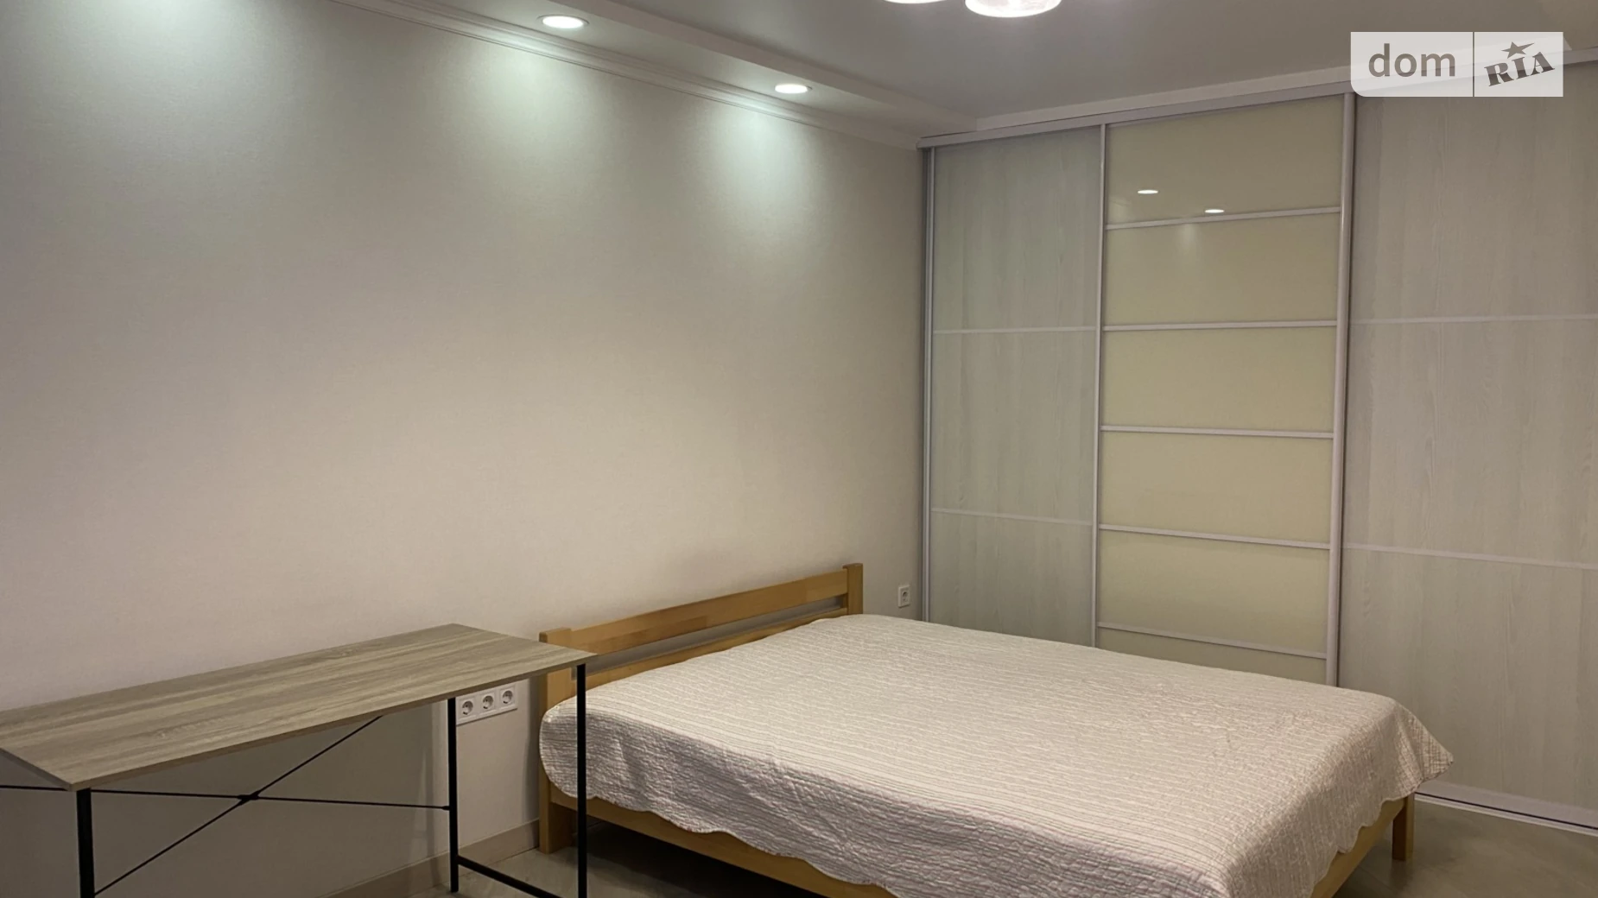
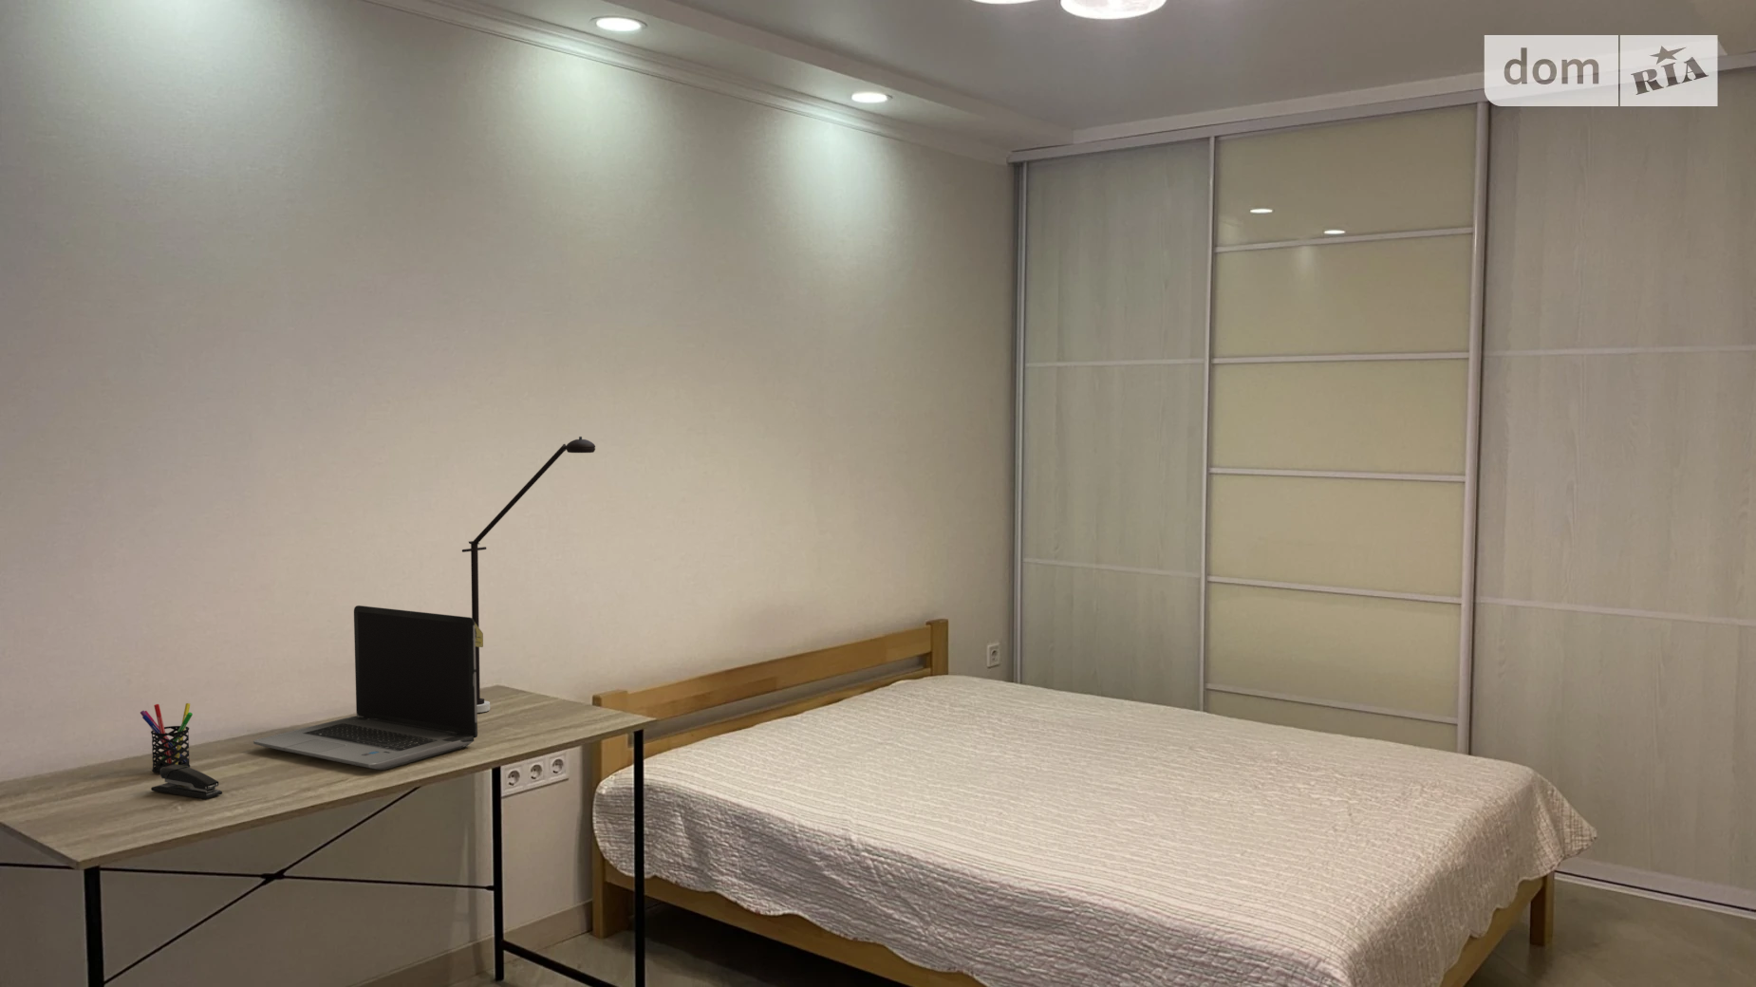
+ stapler [150,764,223,800]
+ pen holder [140,703,194,775]
+ laptop computer [252,605,479,770]
+ desk lamp [461,435,596,713]
